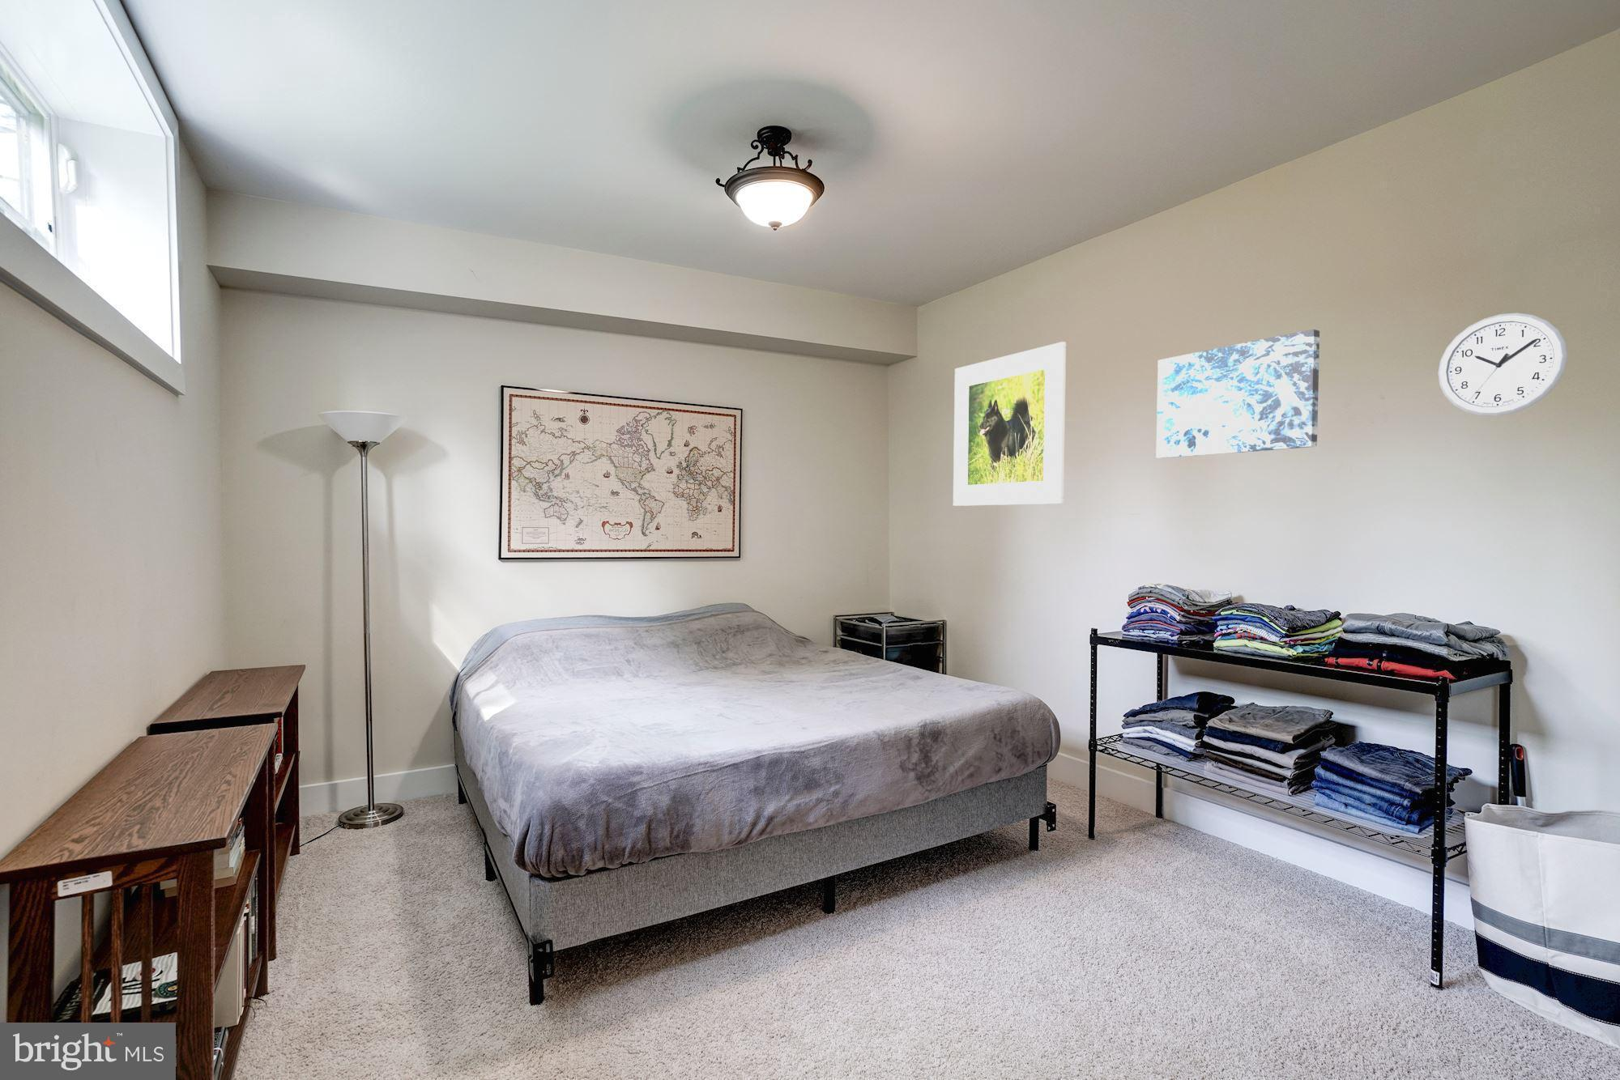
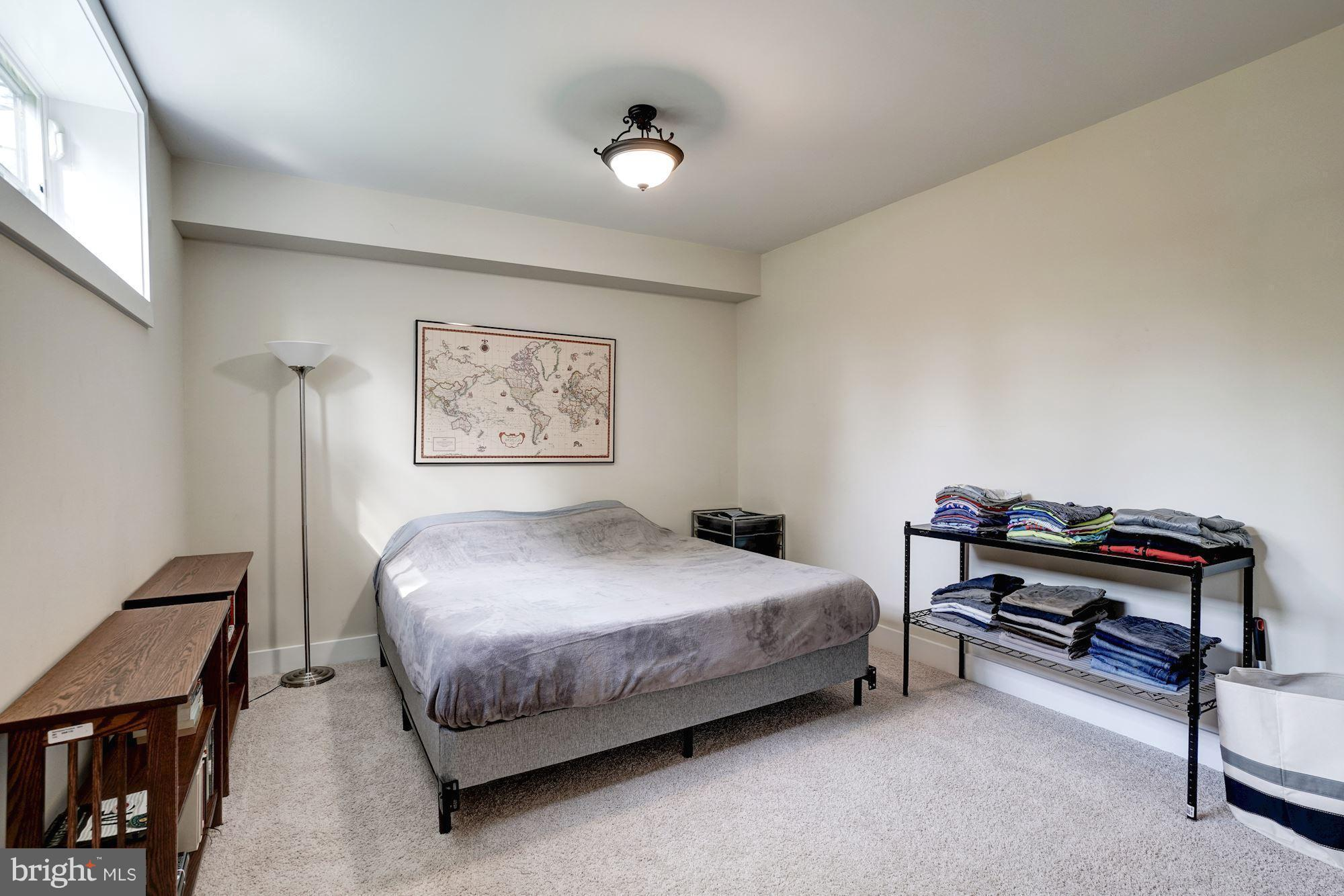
- wall clock [1438,312,1569,417]
- wall art [1156,329,1320,459]
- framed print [952,341,1067,506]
